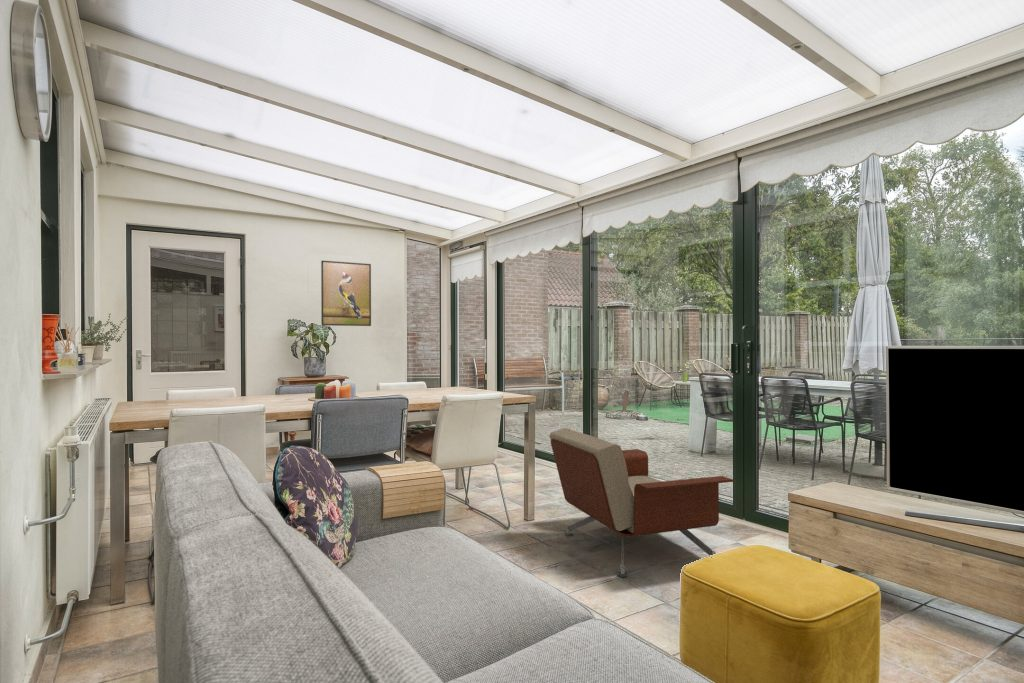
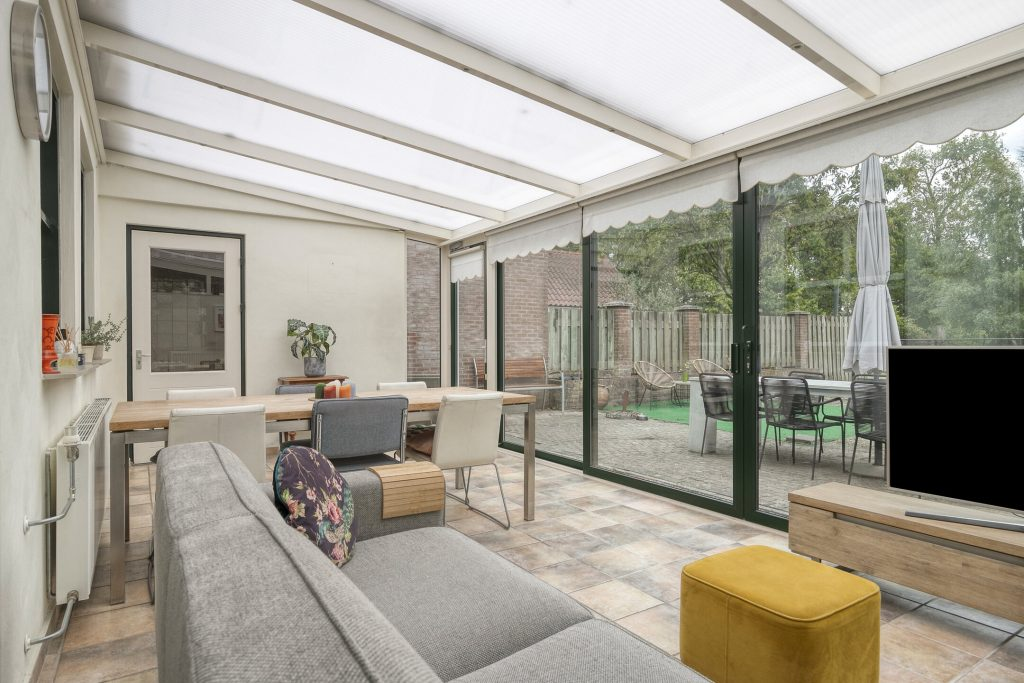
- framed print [320,260,372,327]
- armchair [549,427,734,578]
